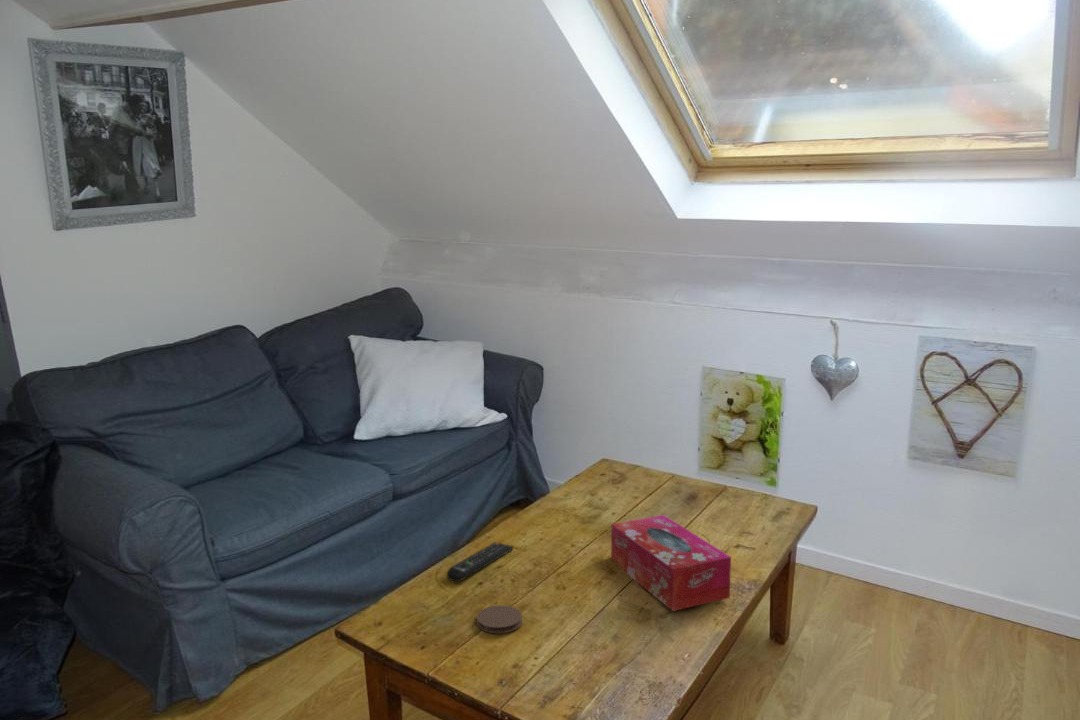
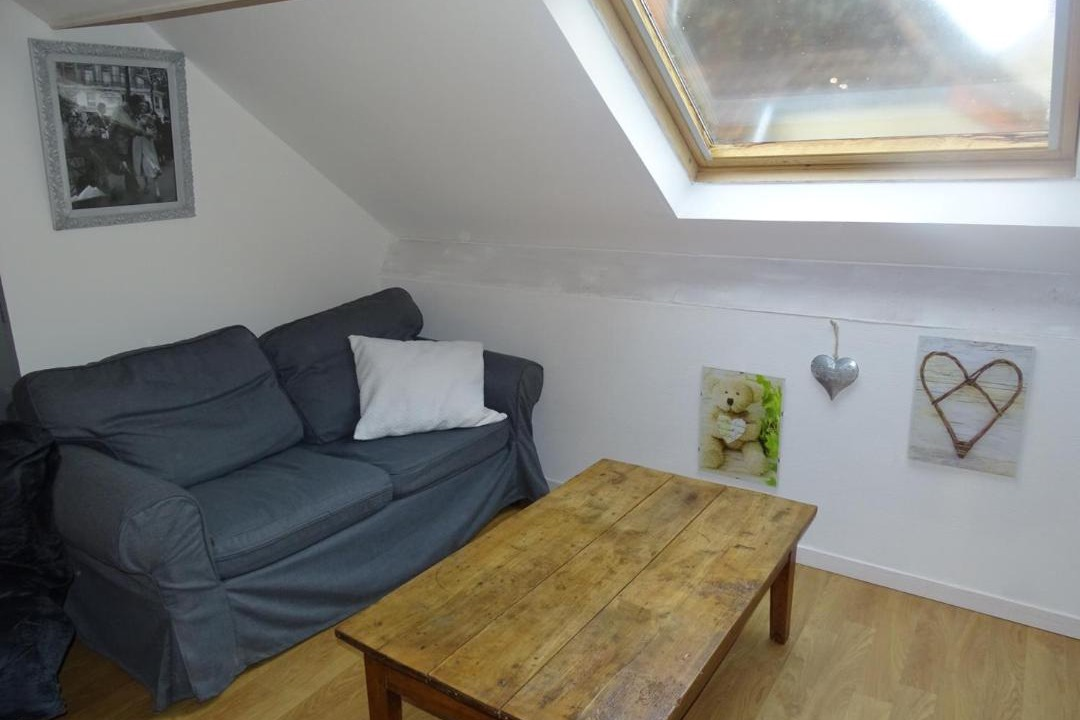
- coaster [476,604,523,634]
- tissue box [610,514,732,612]
- remote control [446,541,515,583]
